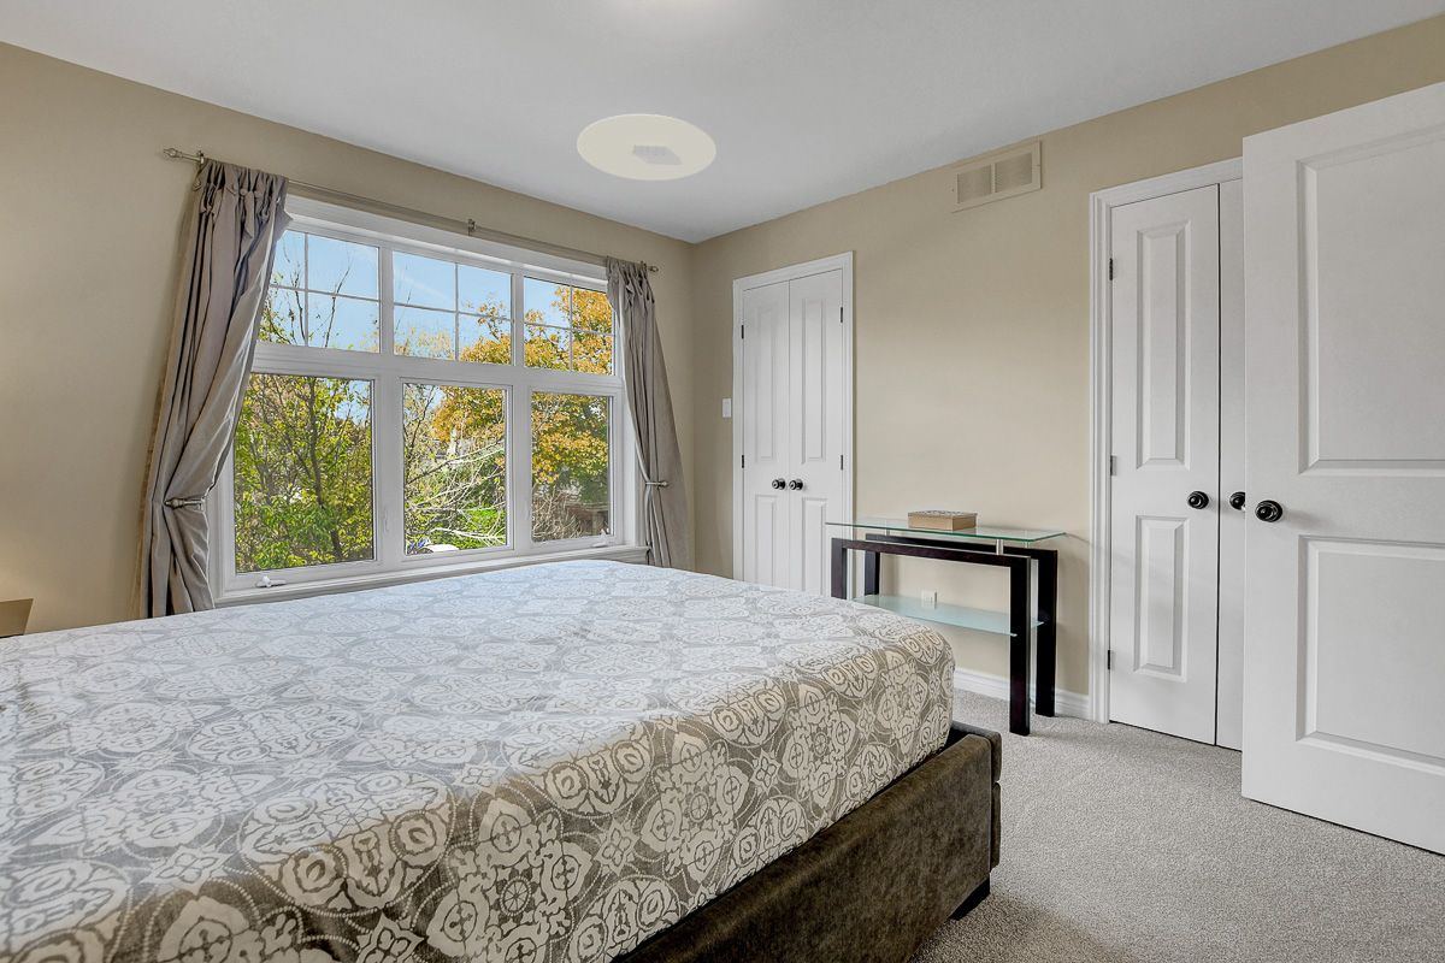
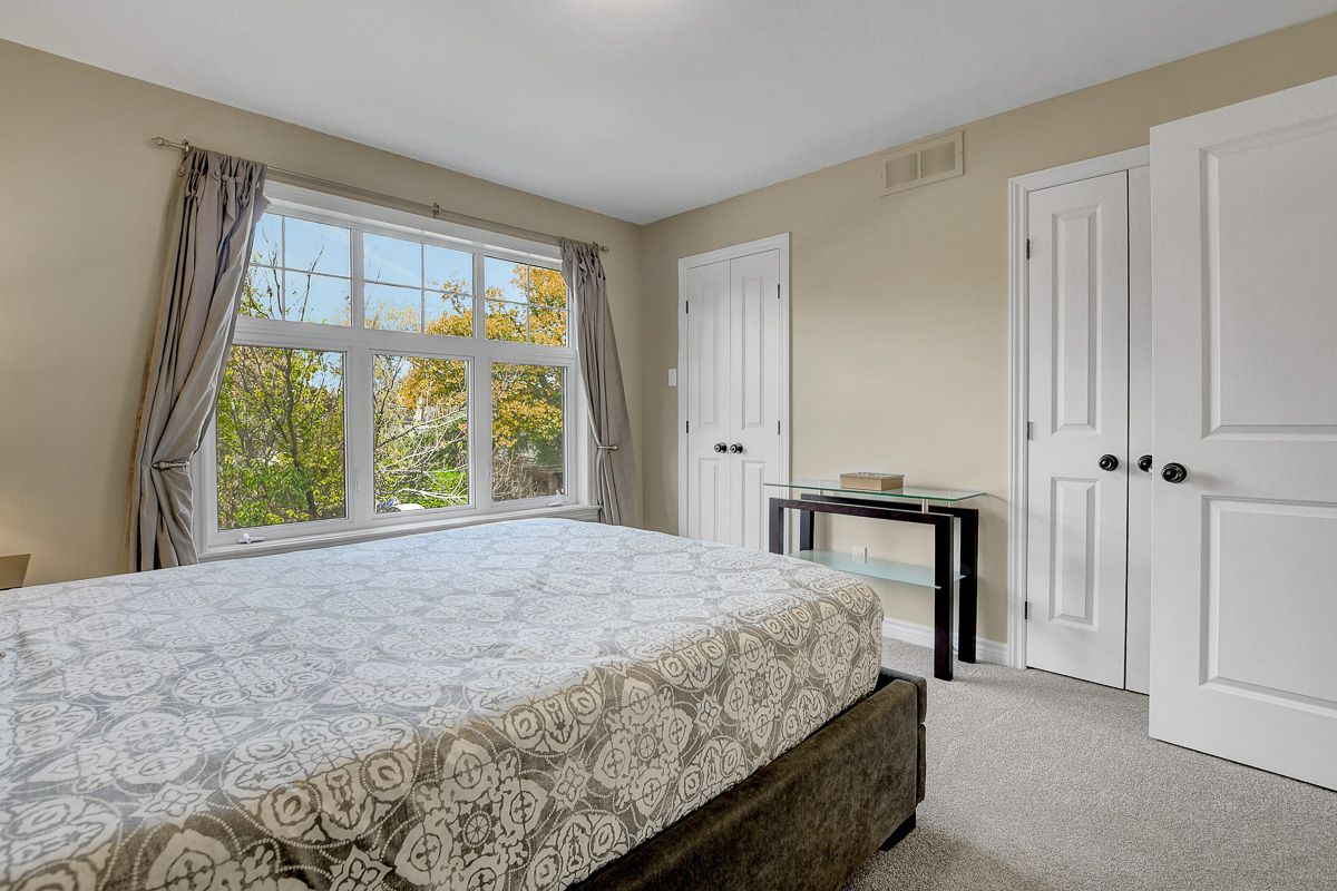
- ceiling light [576,113,718,182]
